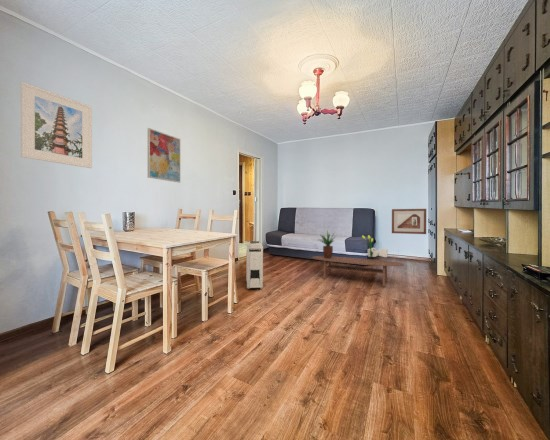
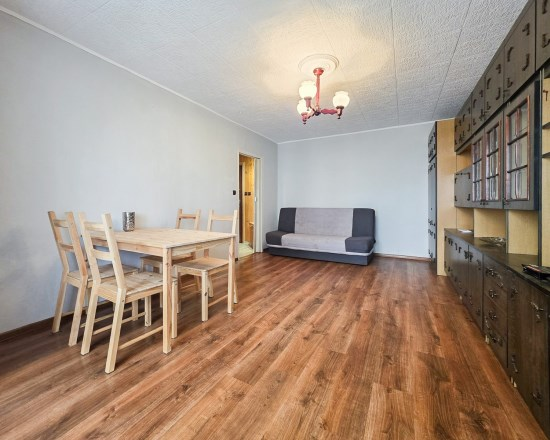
- picture frame [391,208,427,235]
- coffee table [312,255,405,287]
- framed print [20,81,93,169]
- potted plant [316,230,338,259]
- air purifier [245,240,264,290]
- wall art [147,127,181,184]
- bouquet [361,234,389,258]
